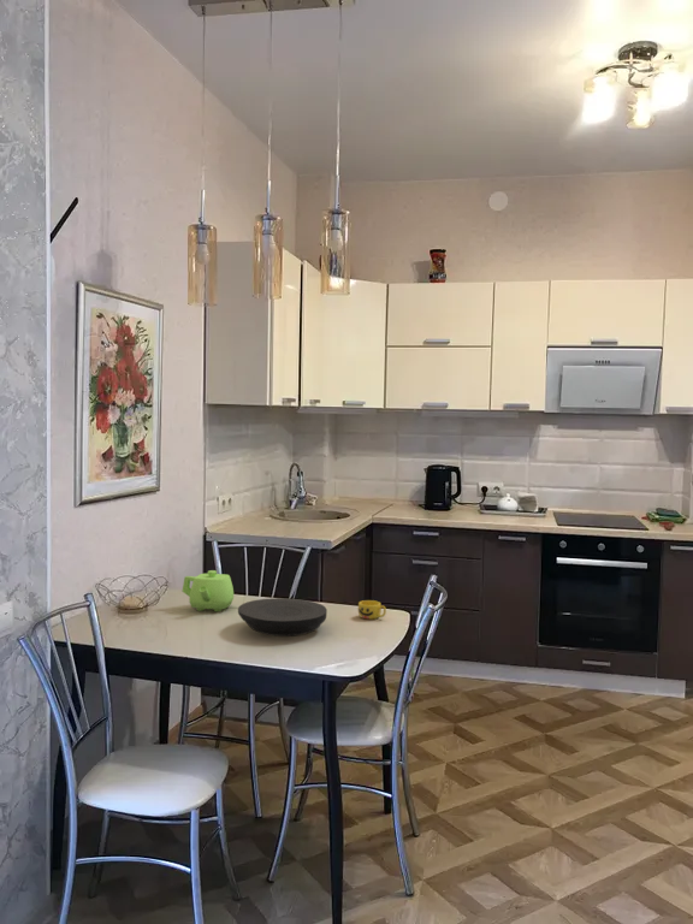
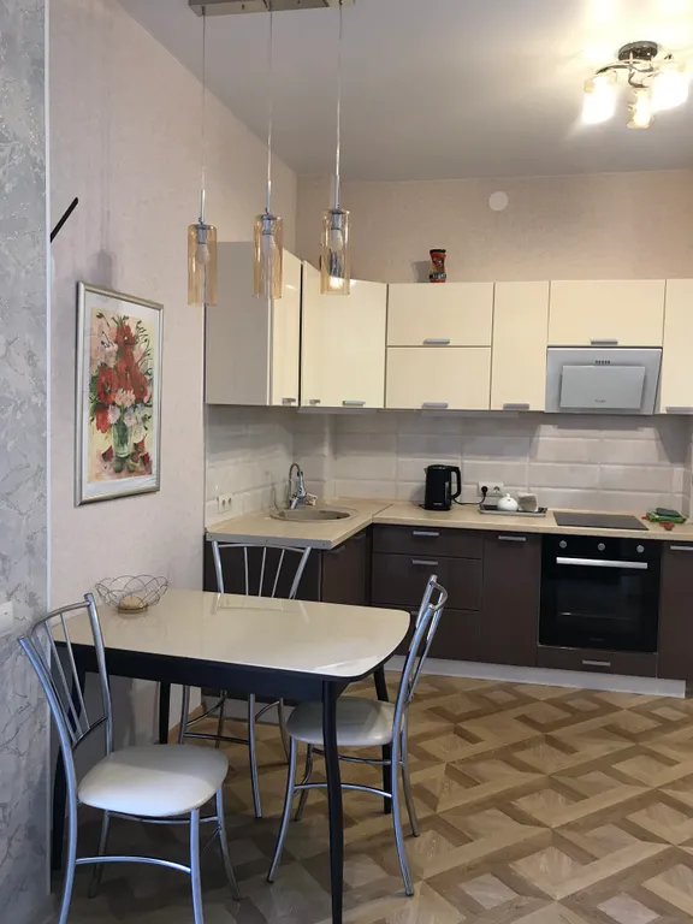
- cup [357,599,387,621]
- teapot [180,569,235,612]
- plate [237,597,328,638]
